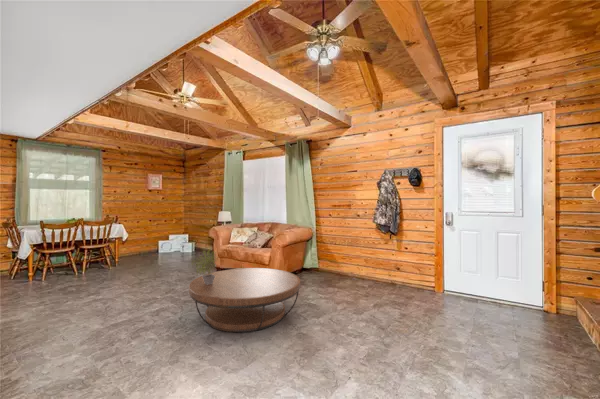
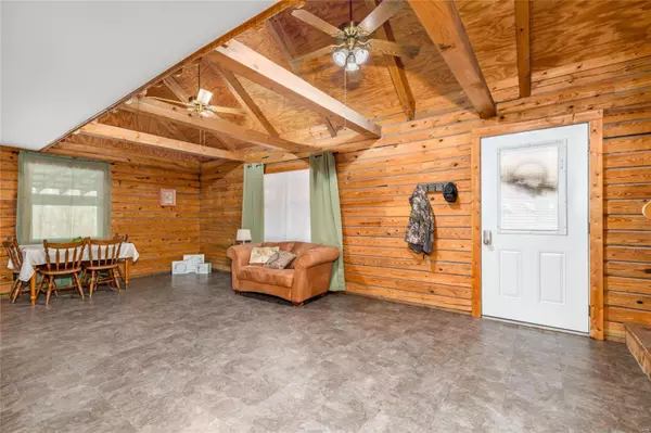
- potted plant [190,247,220,285]
- coffee table [188,267,301,334]
